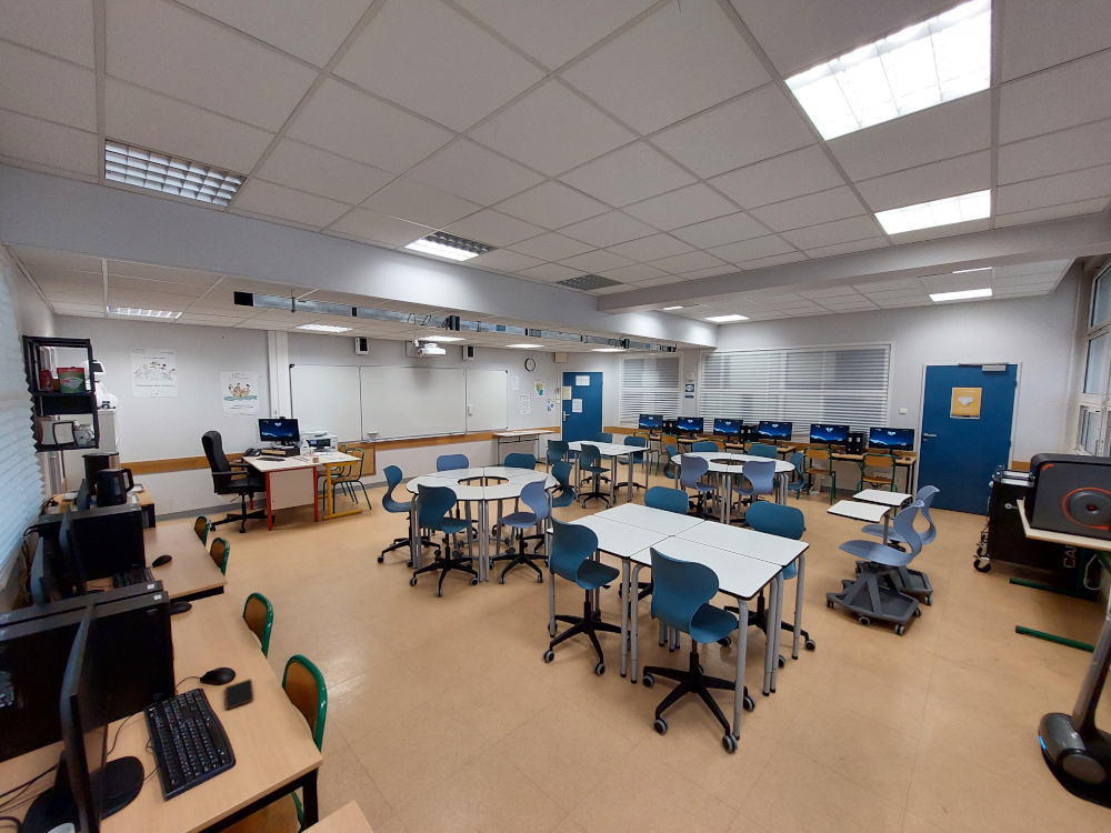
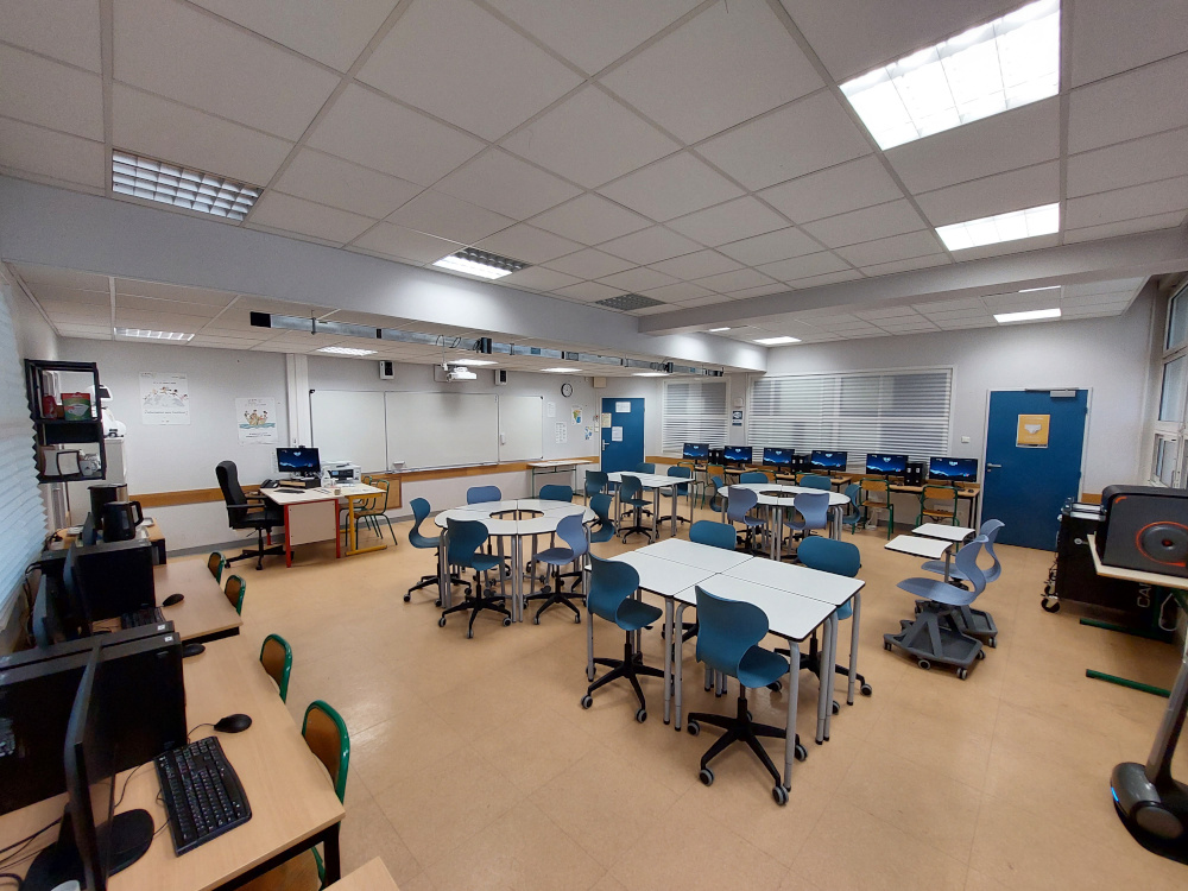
- smartphone [224,678,254,710]
